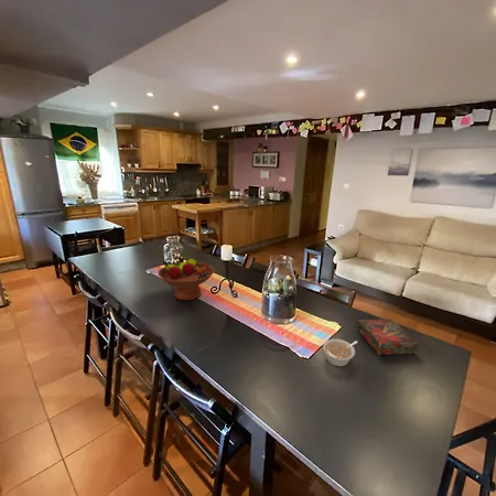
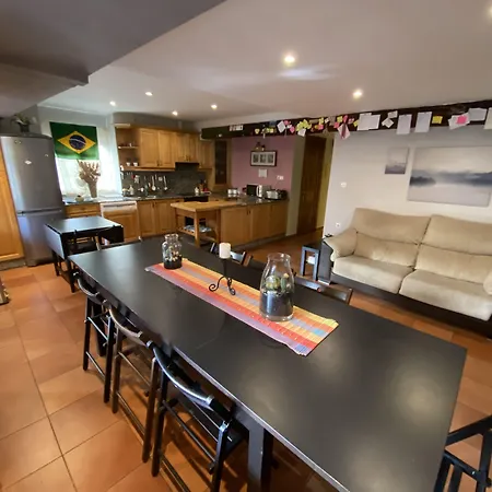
- legume [322,338,358,367]
- book [356,317,419,356]
- fruit bowl [158,258,215,301]
